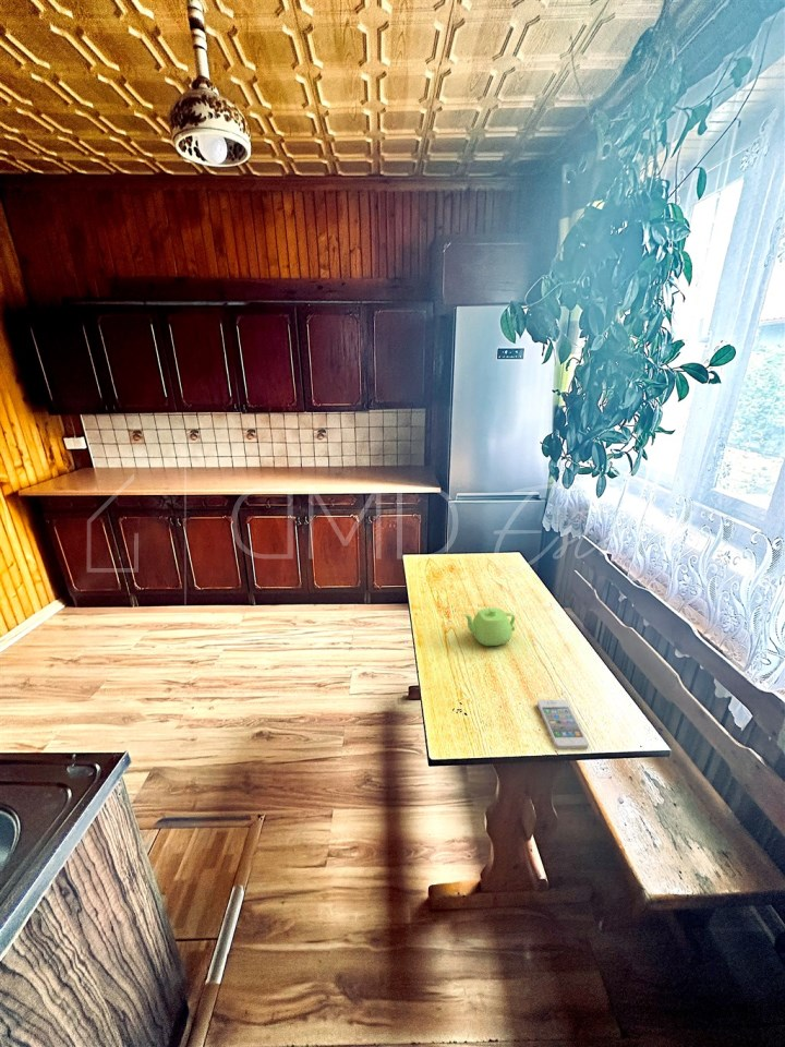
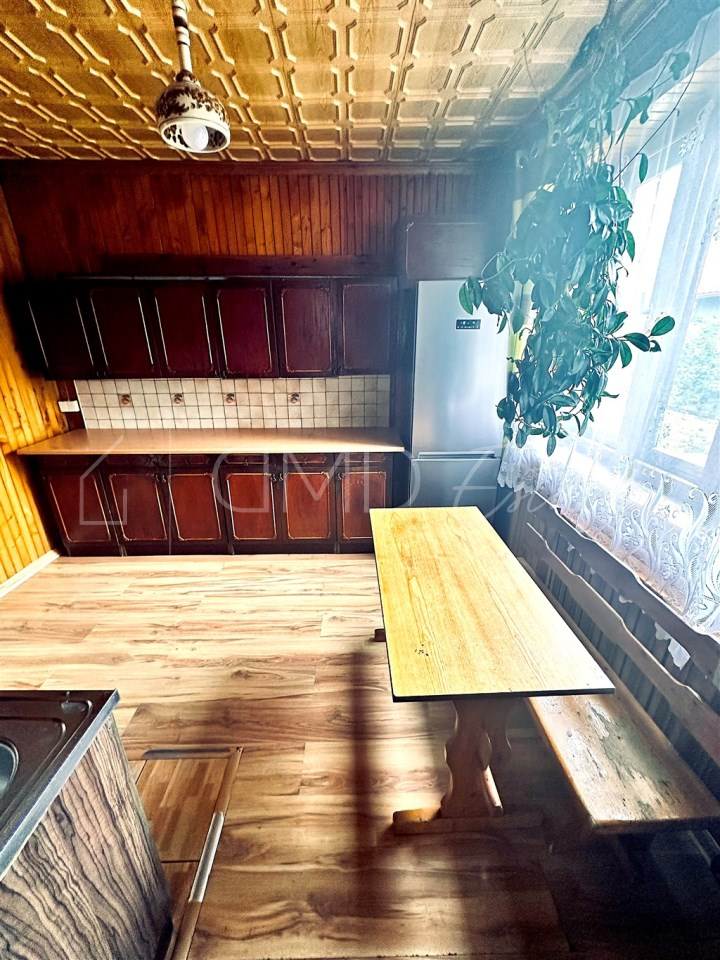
- teapot [462,606,516,647]
- smartphone [536,699,590,750]
